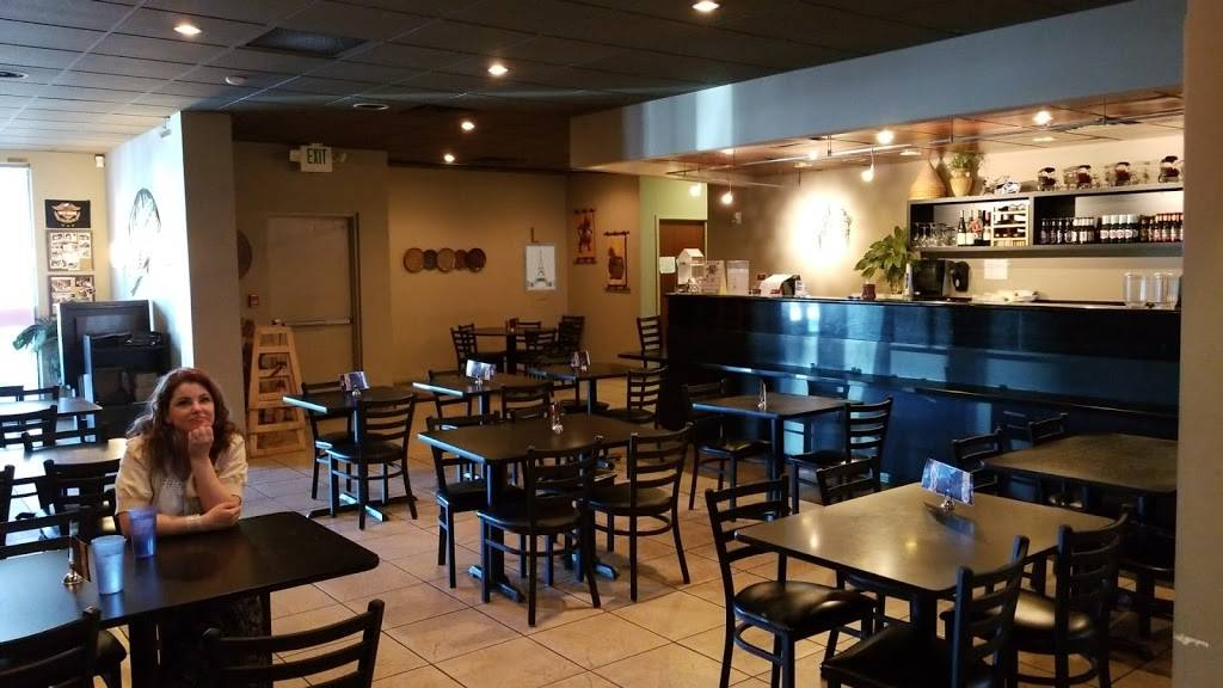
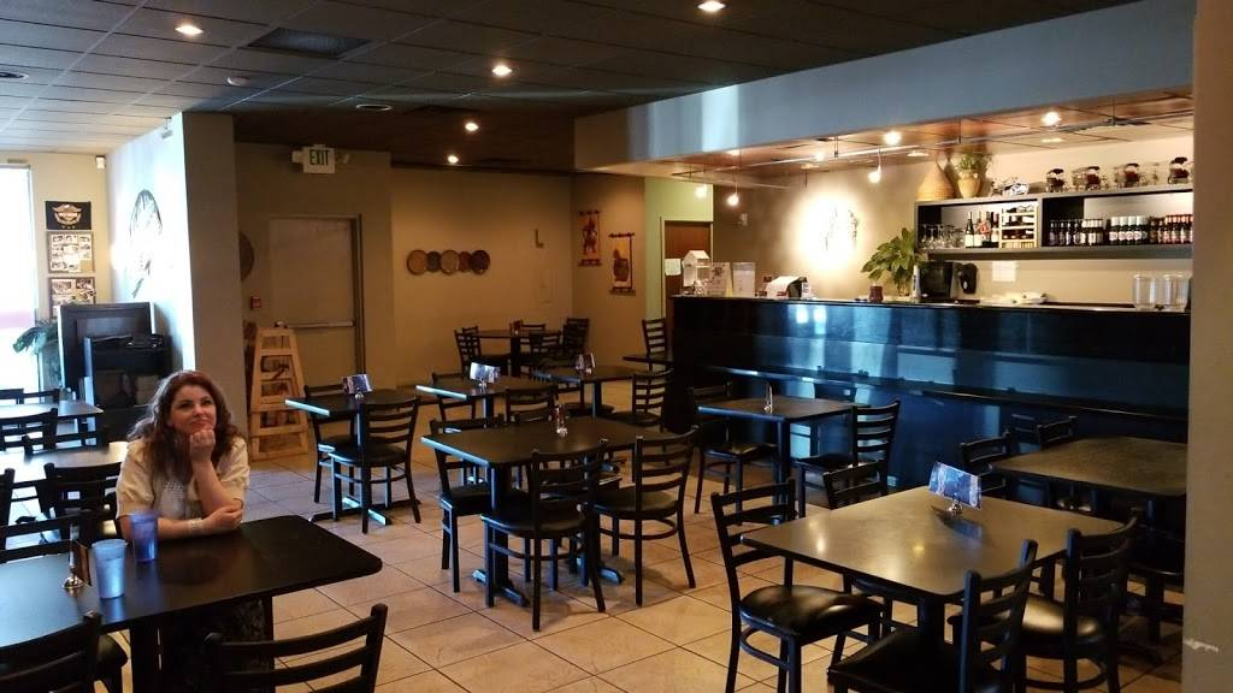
- wall art [522,241,559,295]
